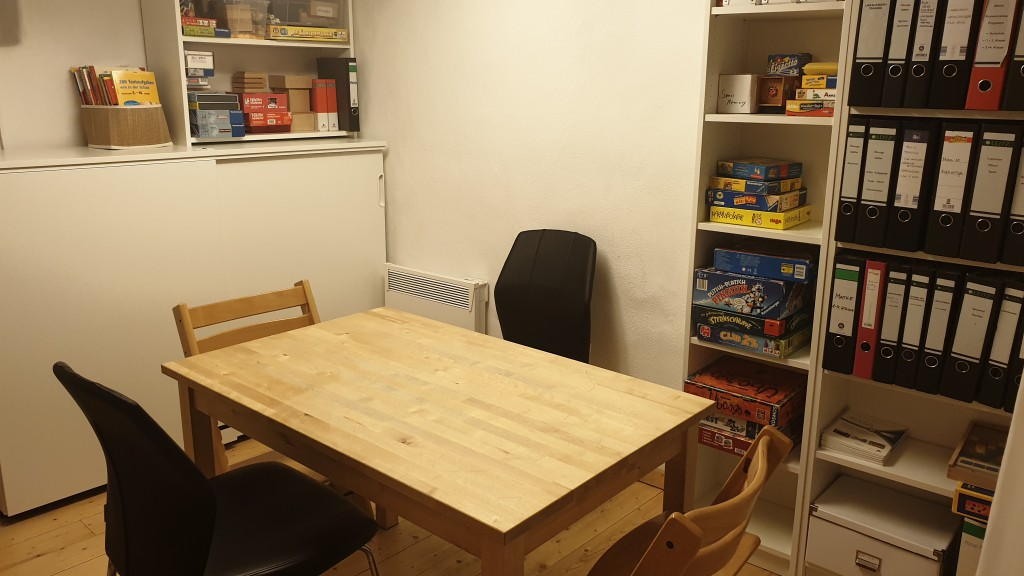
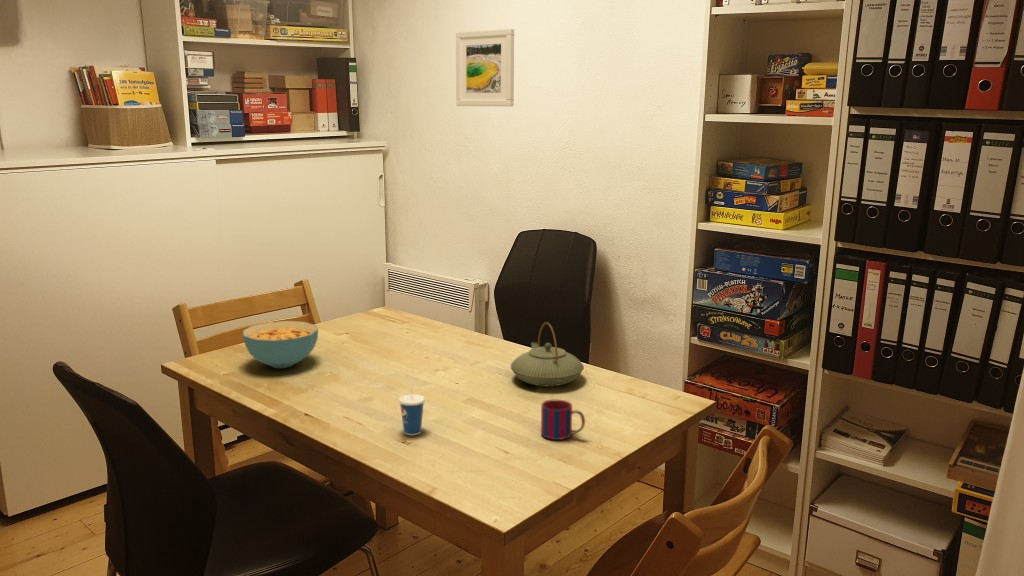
+ mug [540,399,586,441]
+ cup [398,376,426,436]
+ teapot [510,321,585,387]
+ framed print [455,28,515,107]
+ cereal bowl [242,320,319,369]
